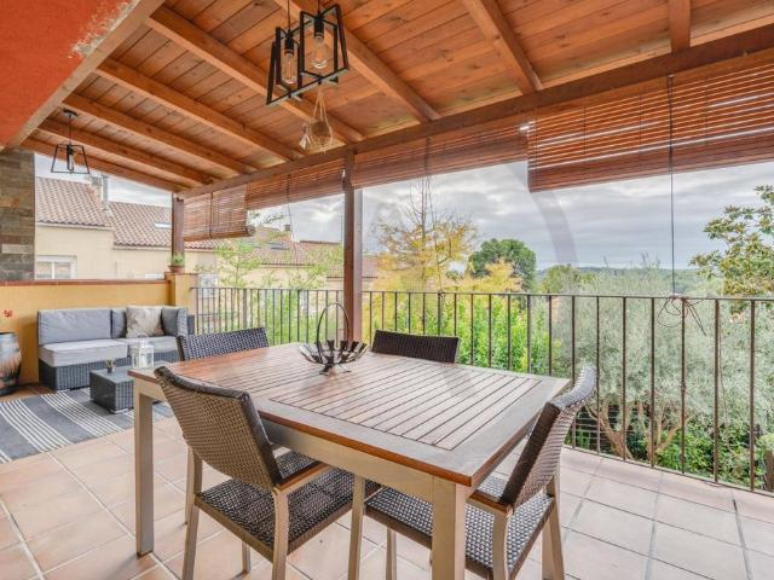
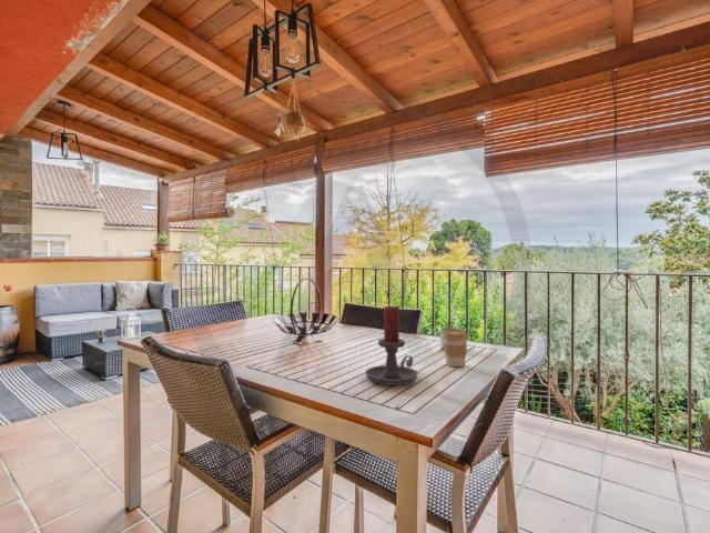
+ candle holder [364,304,419,386]
+ coffee cup [443,328,469,368]
+ mug [439,326,460,350]
